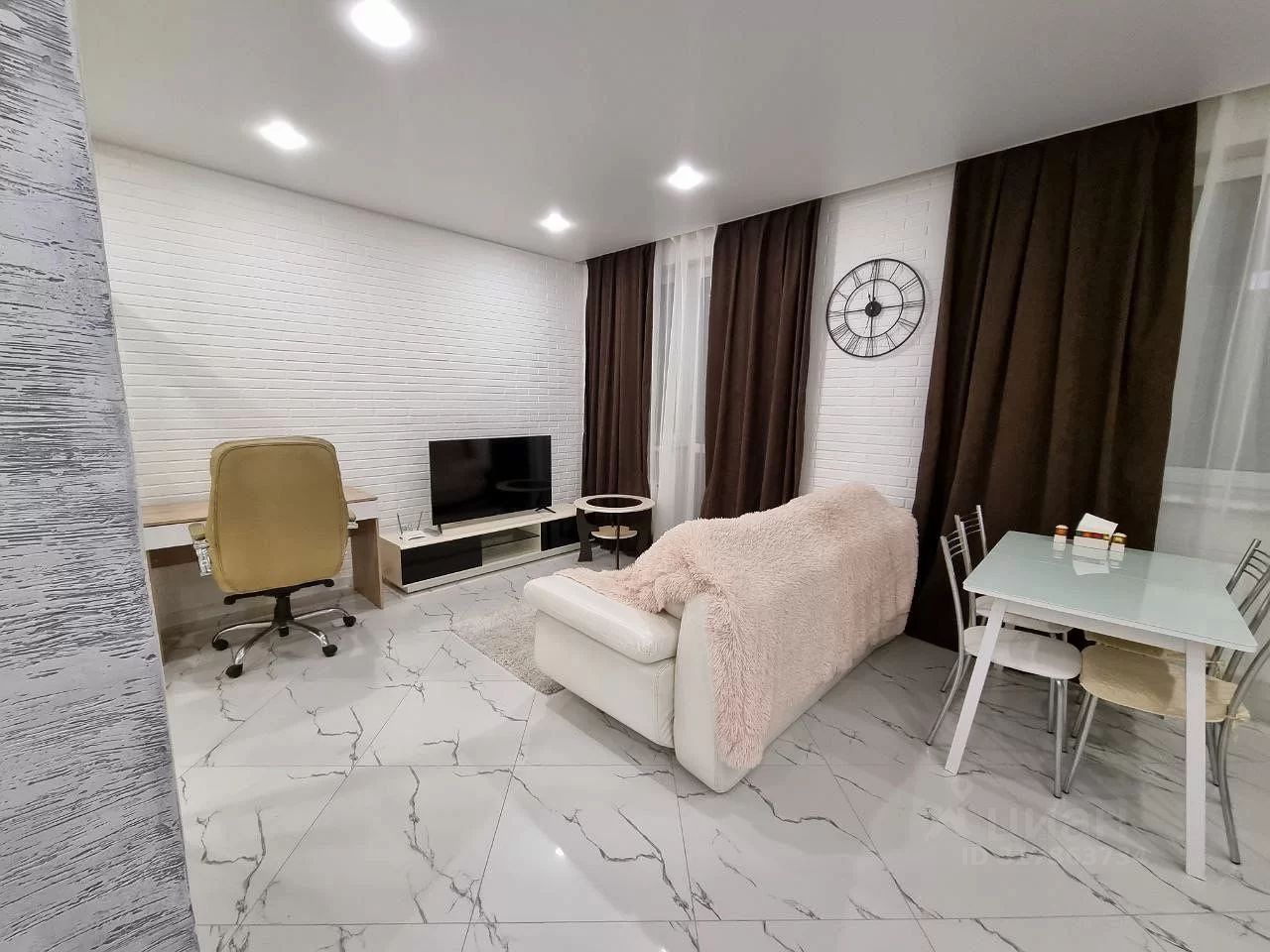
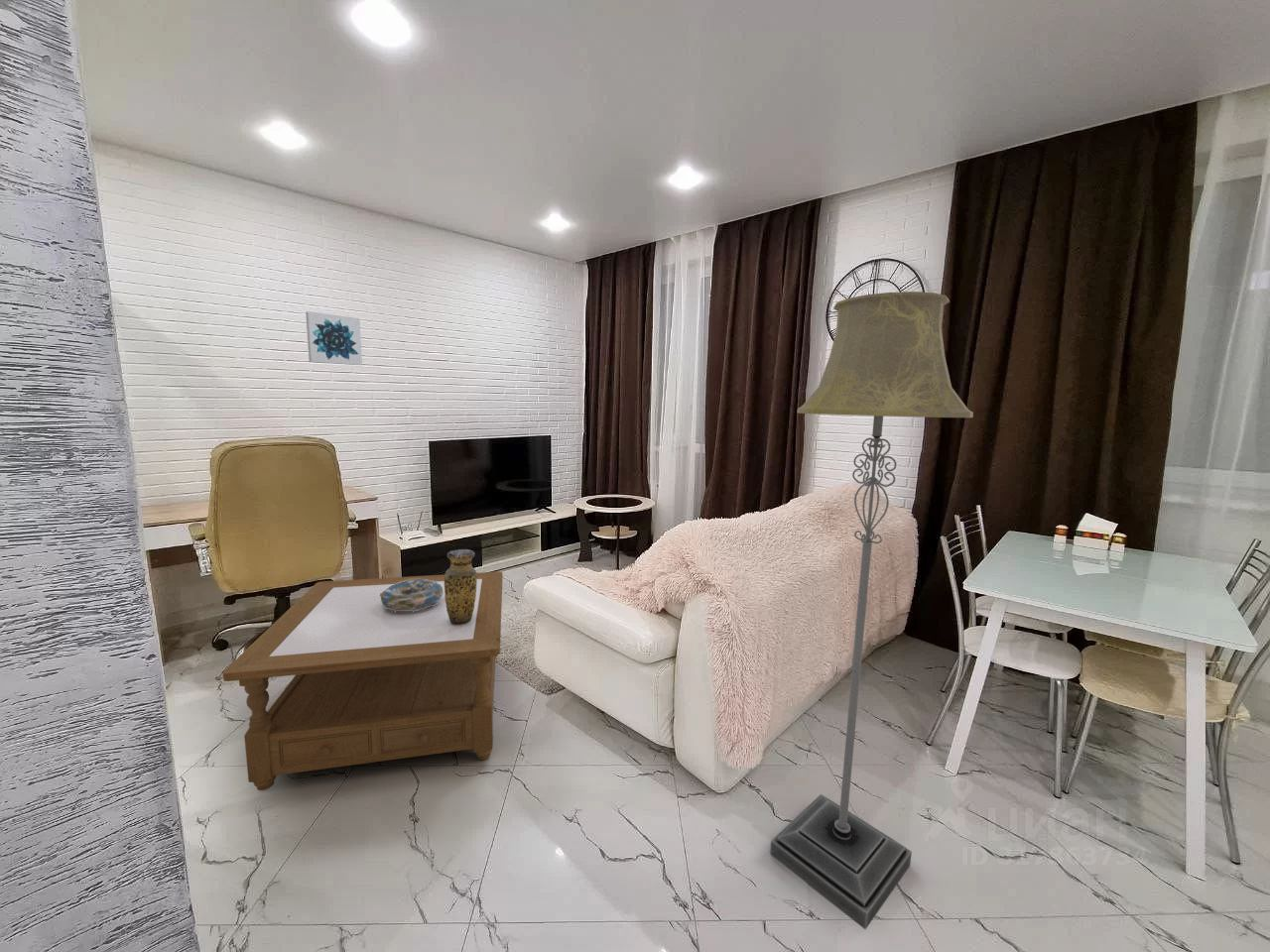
+ coffee table [222,571,504,791]
+ wall art [305,310,363,366]
+ decorative bowl [380,579,444,612]
+ vase [444,548,477,625]
+ floor lamp [769,291,974,930]
